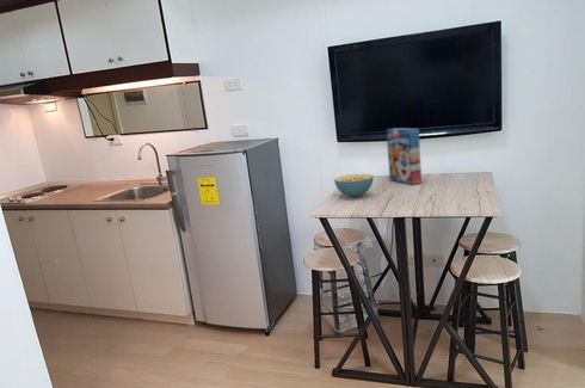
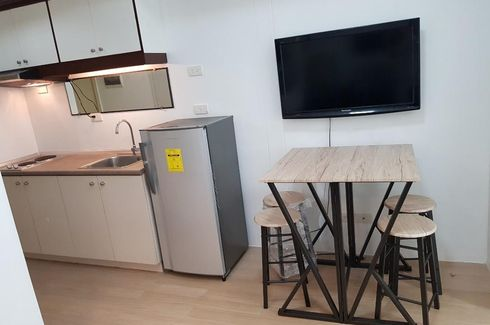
- cereal box [386,127,423,186]
- cereal bowl [333,173,375,198]
